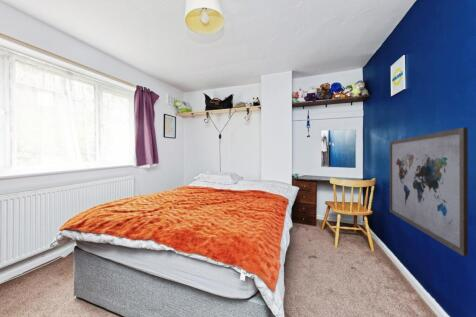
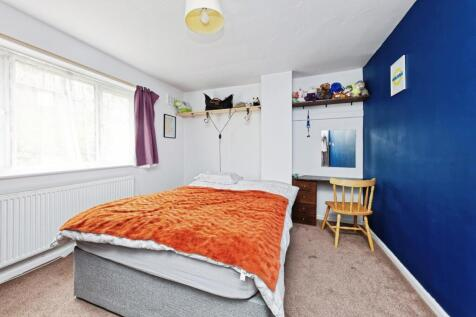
- wall art [389,126,469,258]
